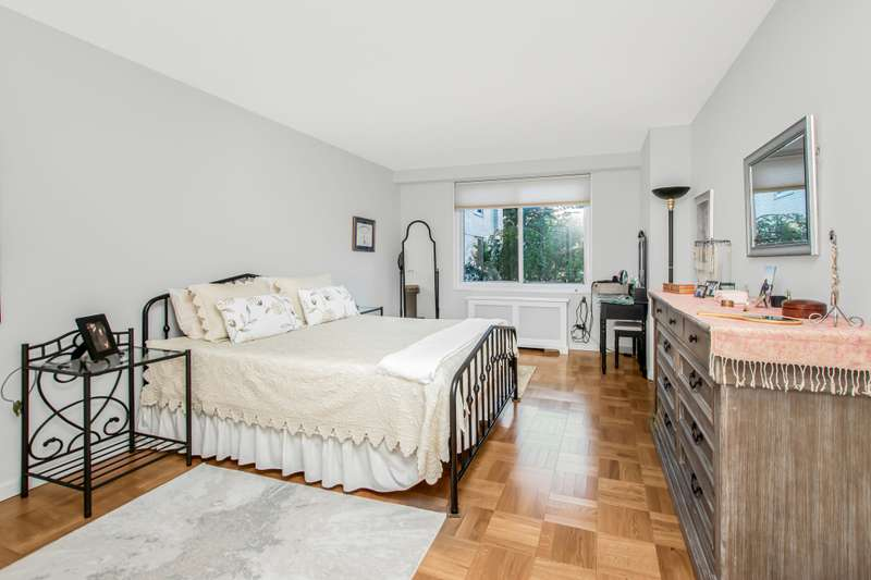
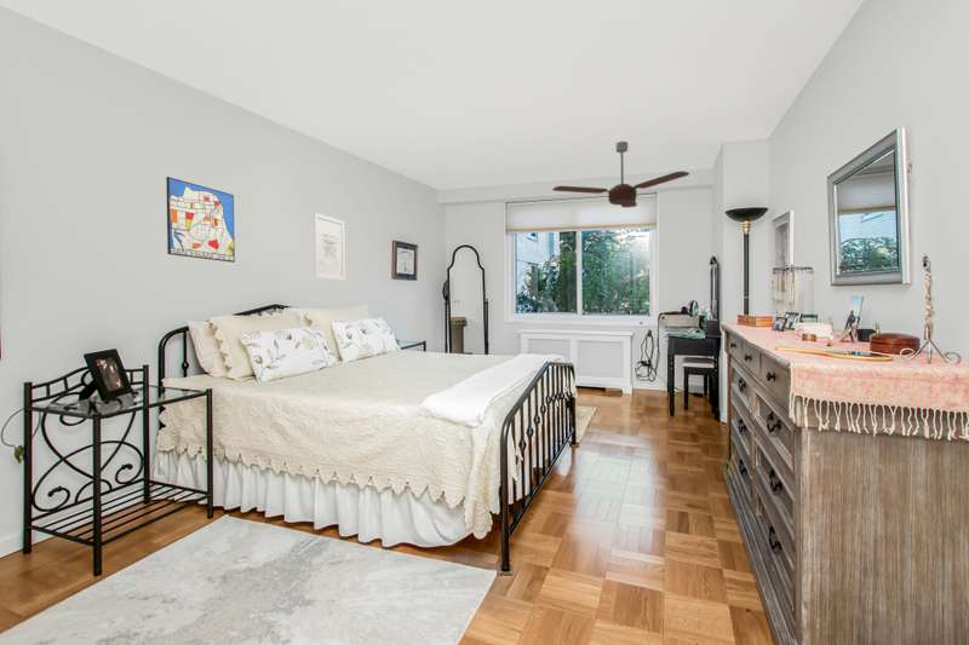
+ wall art [313,212,346,282]
+ wall art [165,175,236,264]
+ ceiling fan [551,140,690,208]
